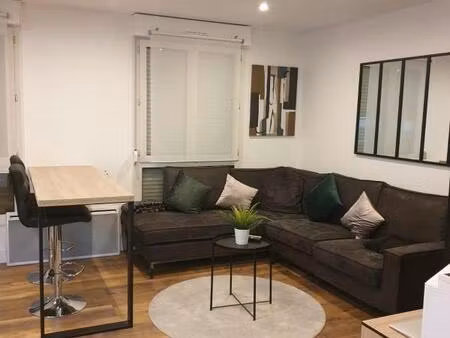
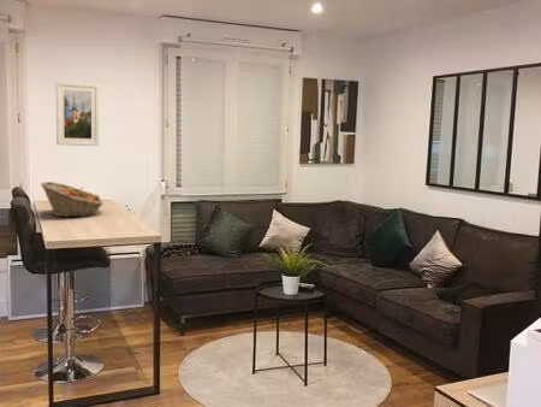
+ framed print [55,81,100,147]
+ fruit basket [40,181,105,218]
